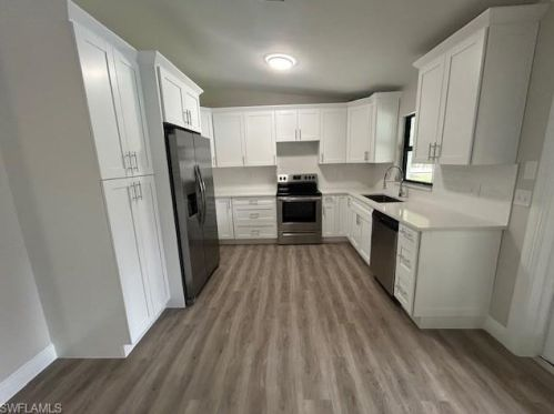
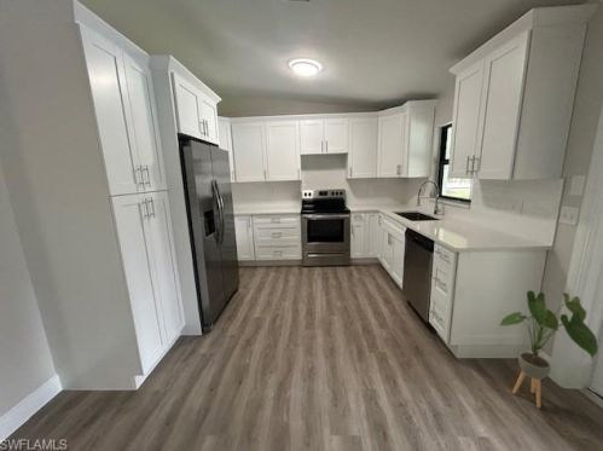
+ house plant [498,289,599,410]
